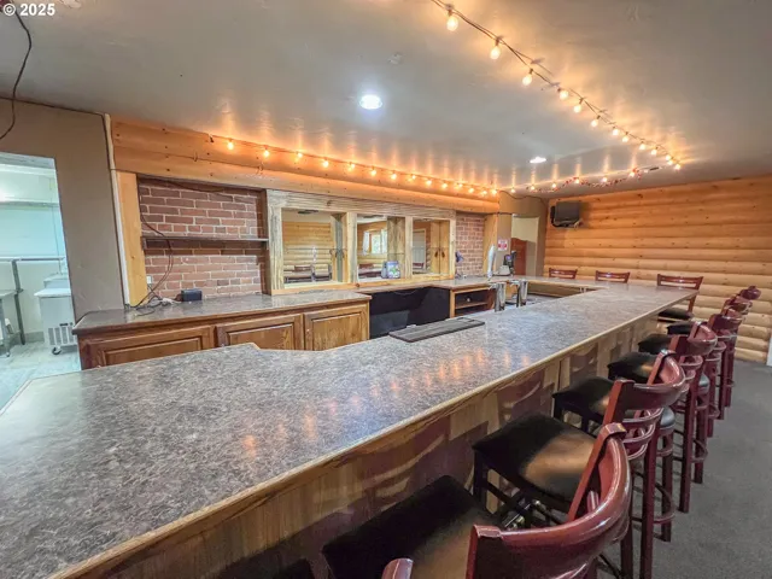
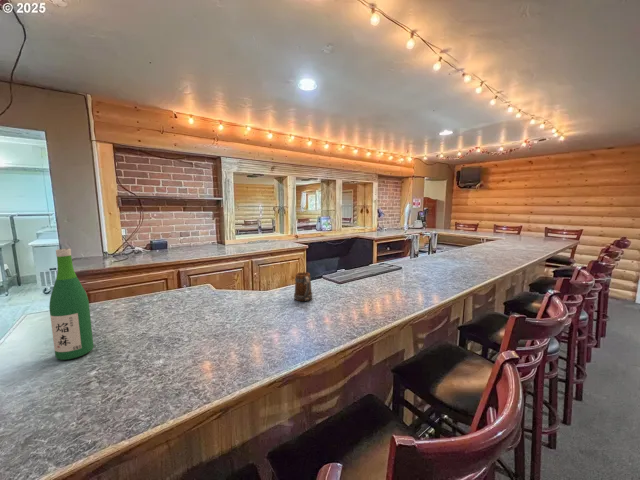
+ beer mug [293,271,313,302]
+ sake bottle [48,248,94,361]
